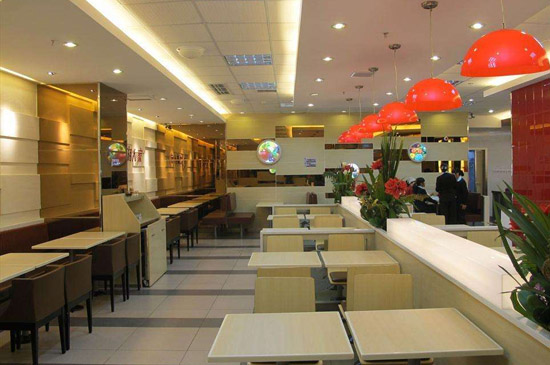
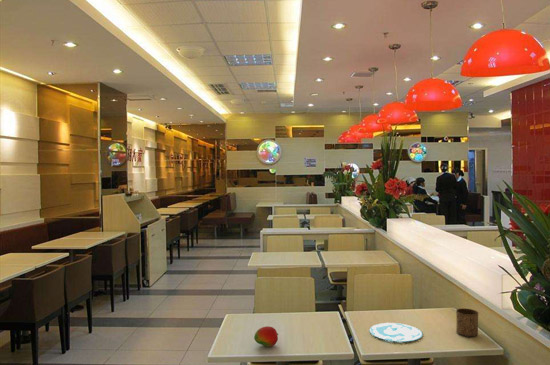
+ plate [369,322,423,342]
+ fruit [253,325,279,348]
+ cup [455,307,479,338]
